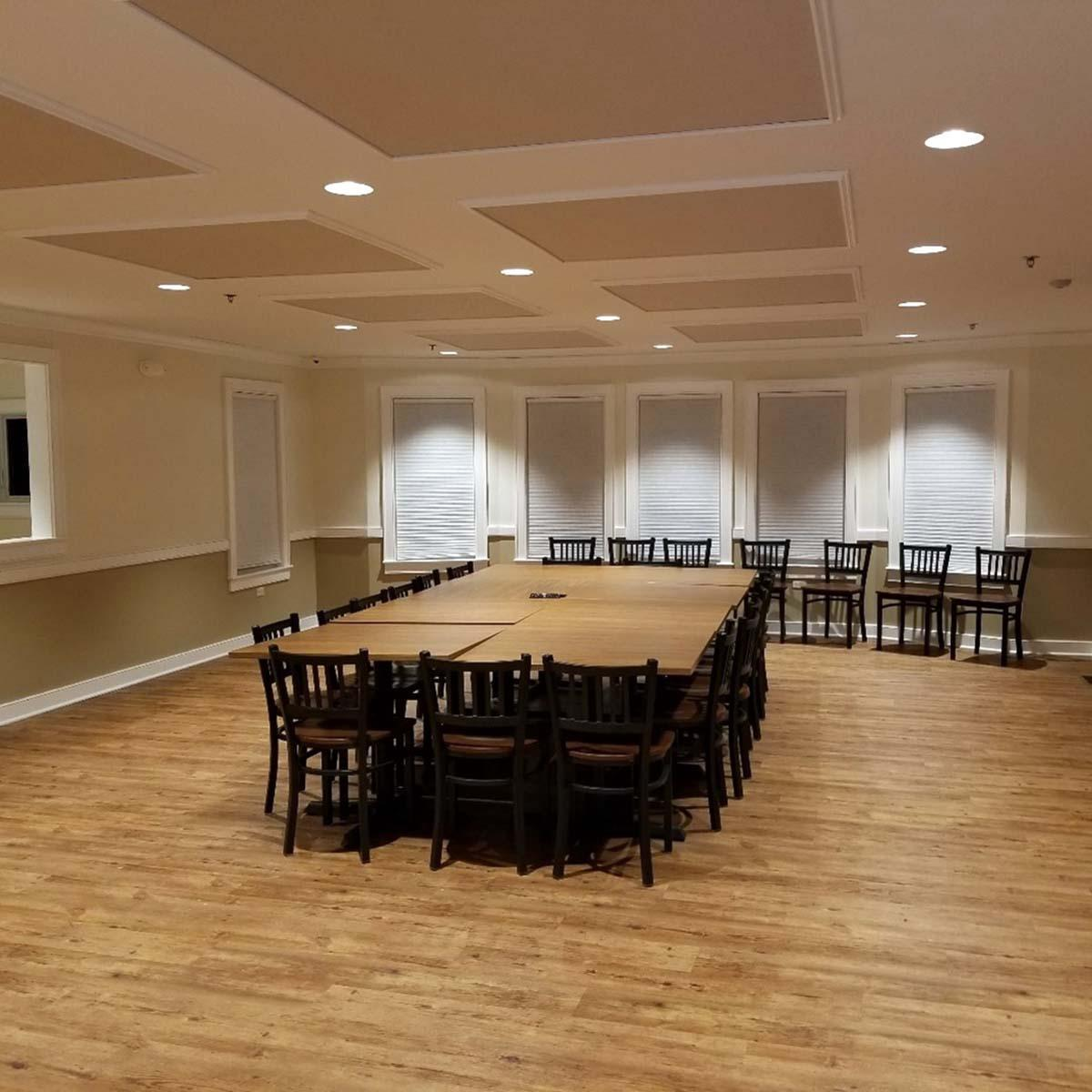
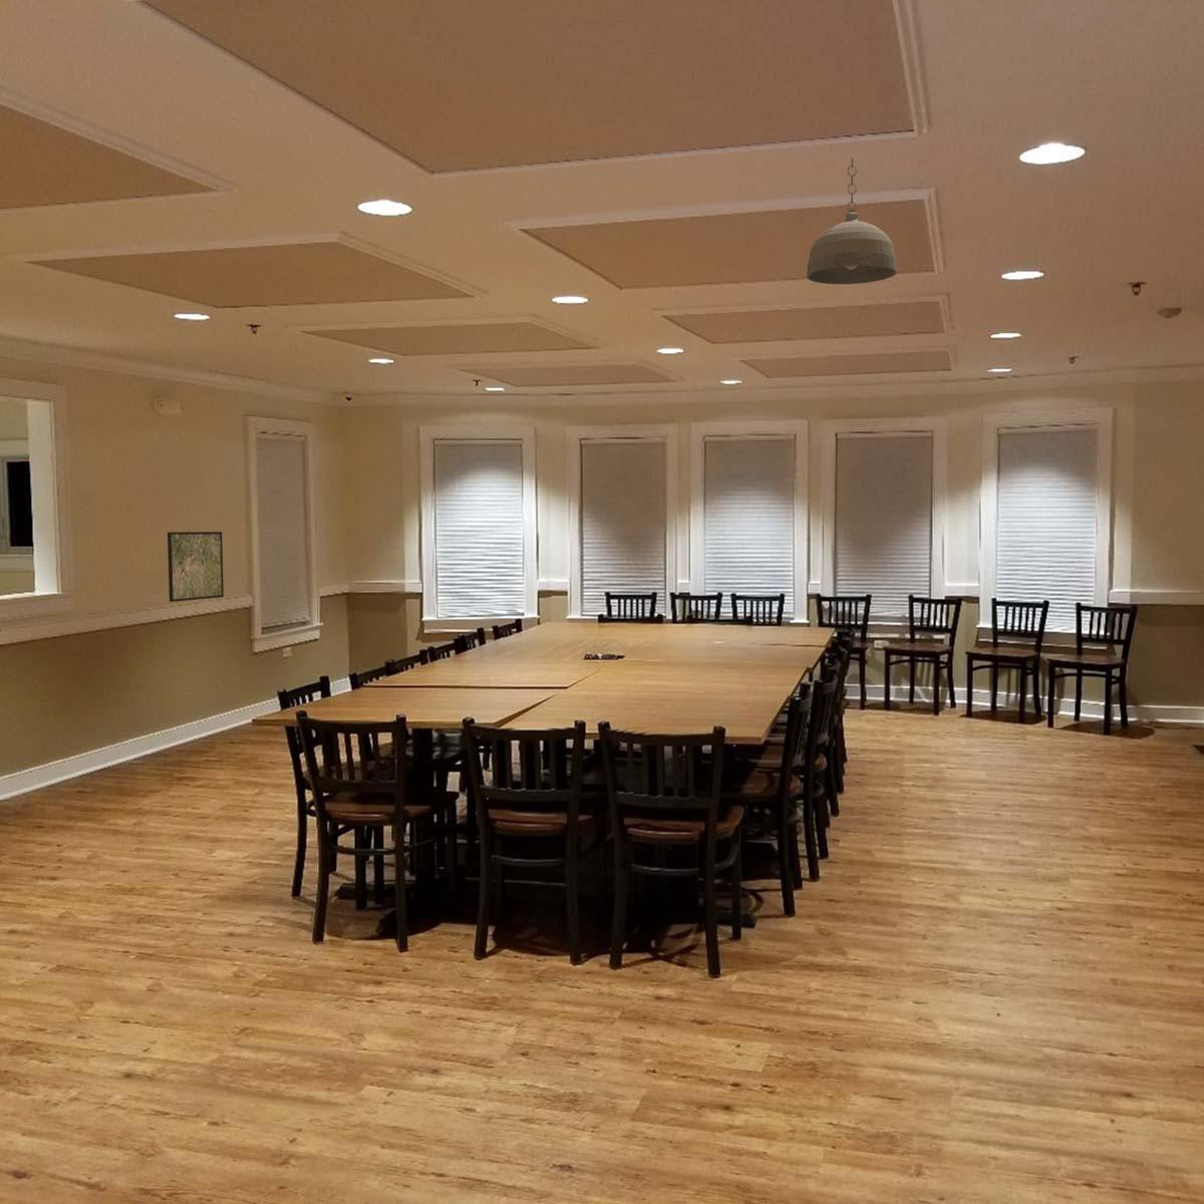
+ pendant light [806,155,897,284]
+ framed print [166,530,225,603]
